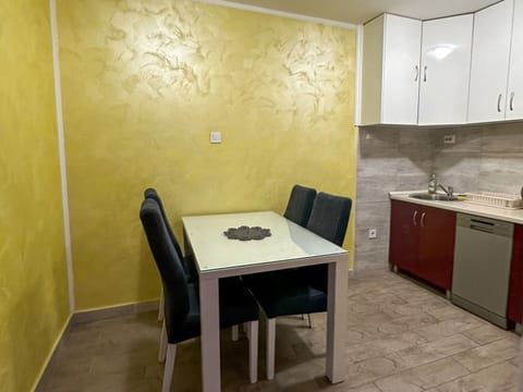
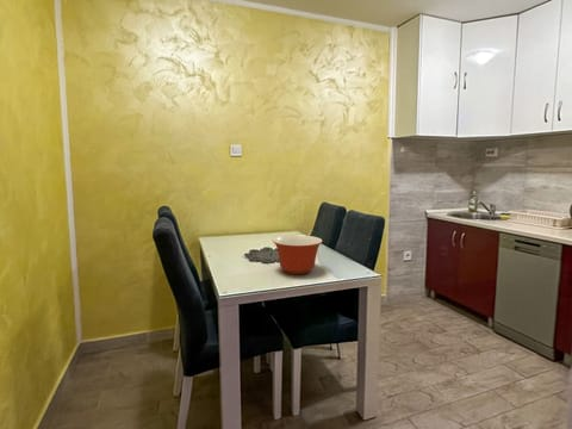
+ mixing bowl [272,234,323,275]
